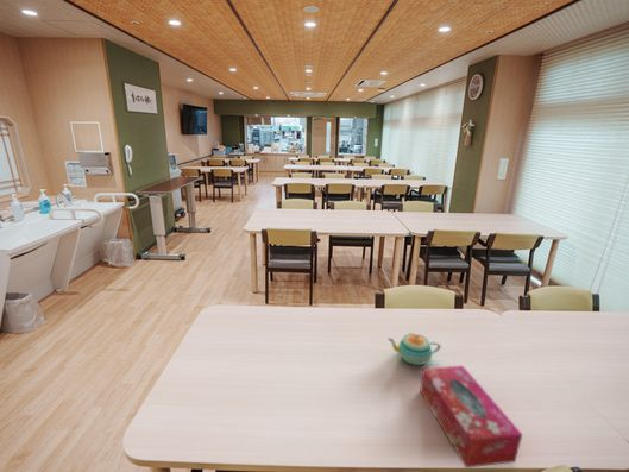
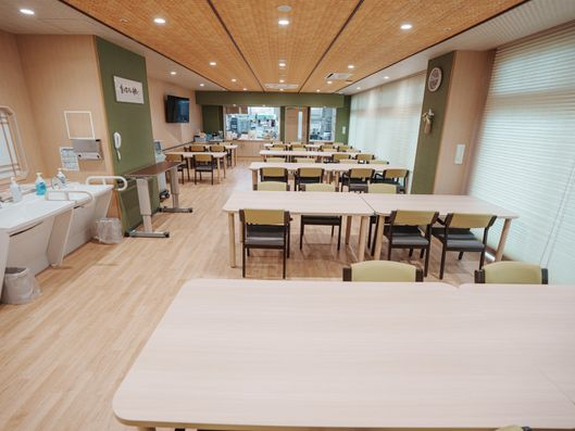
- tissue box [419,365,523,468]
- teapot [386,332,442,366]
